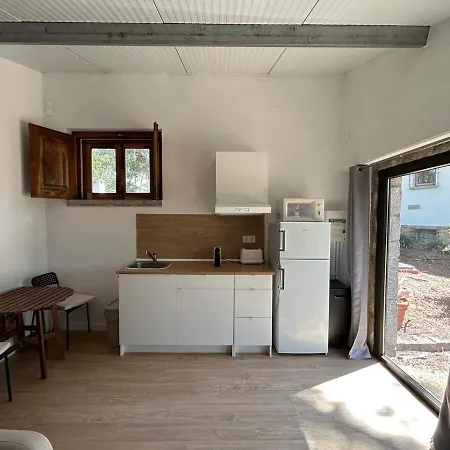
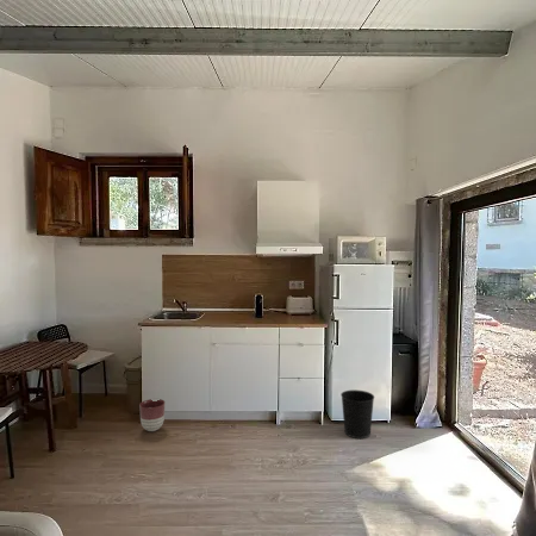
+ planter [138,398,166,432]
+ wastebasket [339,388,375,440]
